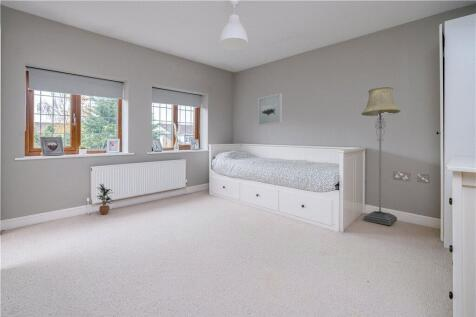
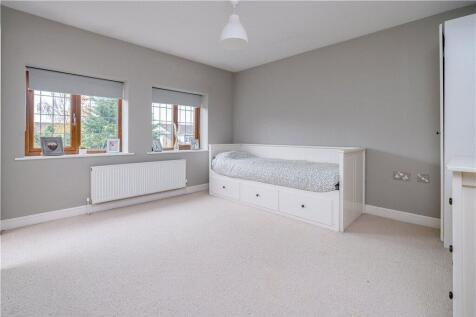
- floor lamp [360,86,401,226]
- potted plant [96,183,114,215]
- wall art [257,92,283,127]
